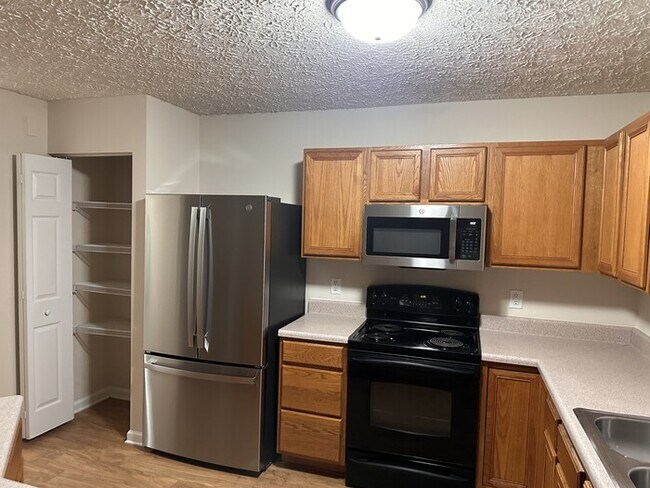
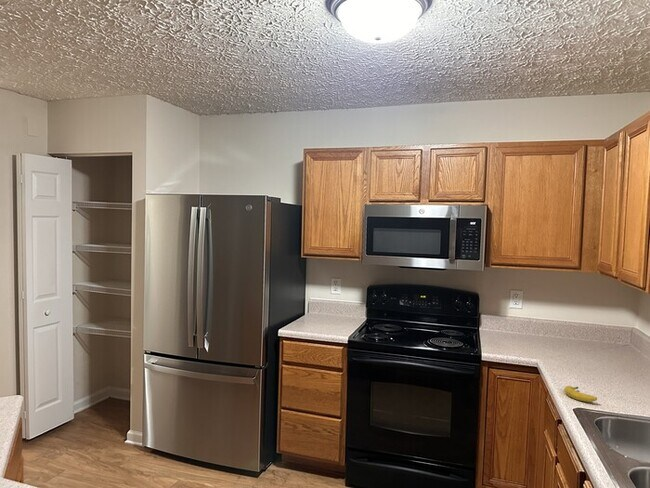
+ fruit [563,385,598,403]
